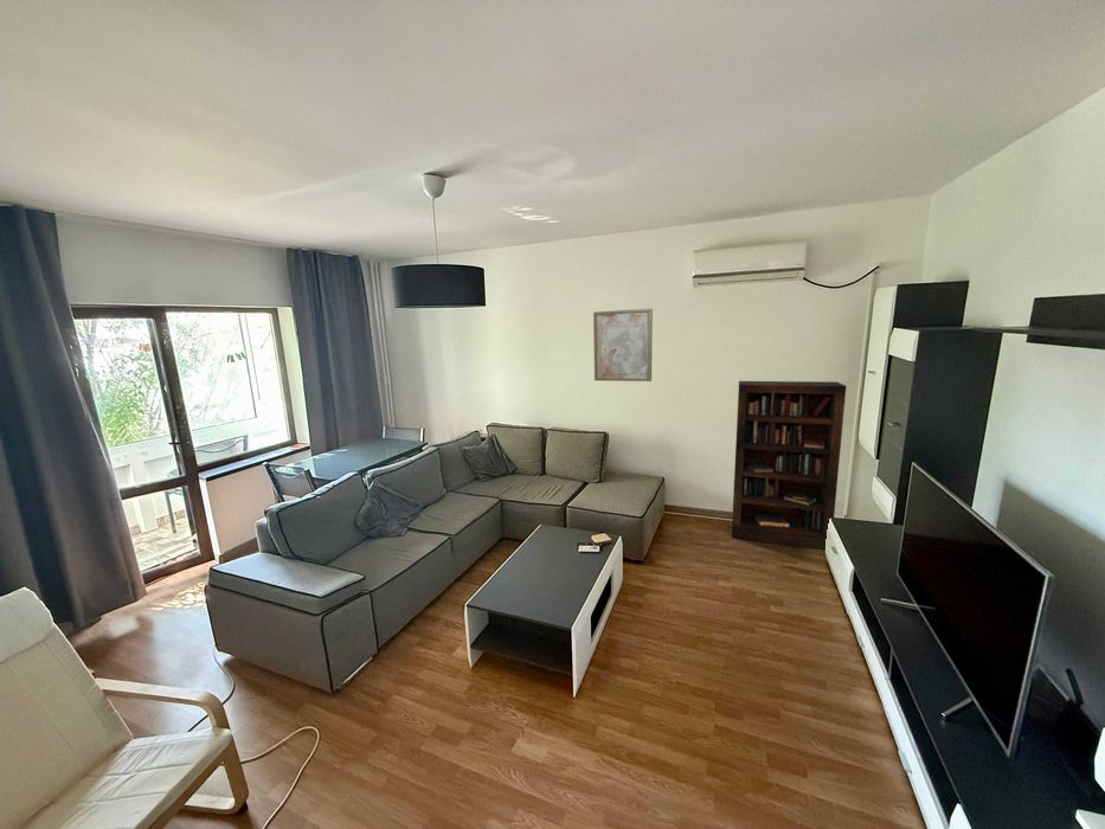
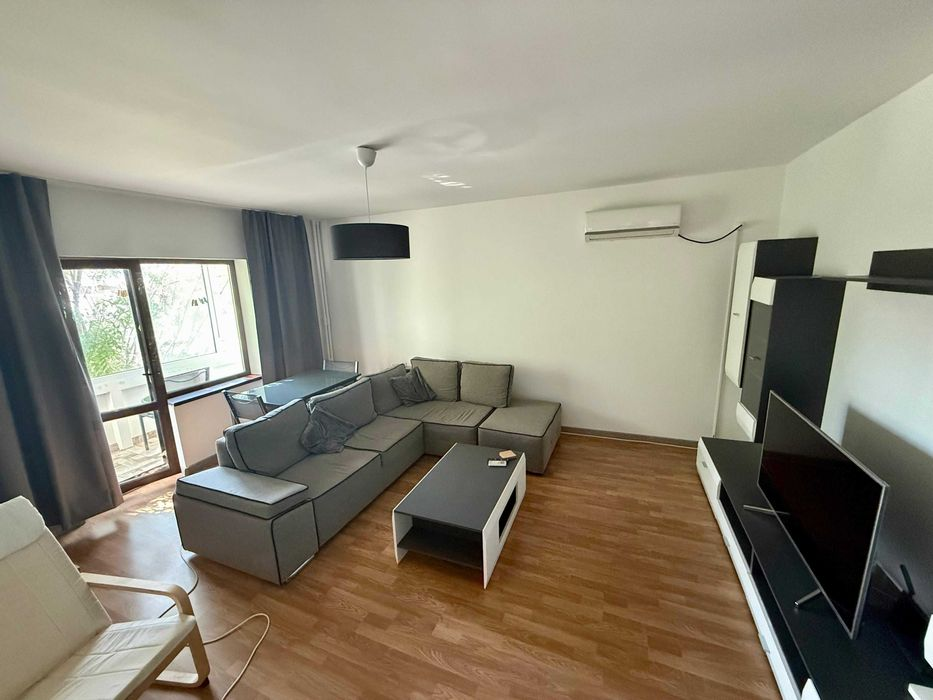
- wall art [592,308,654,383]
- bookcase [731,380,847,552]
